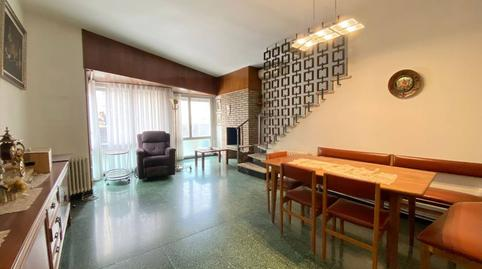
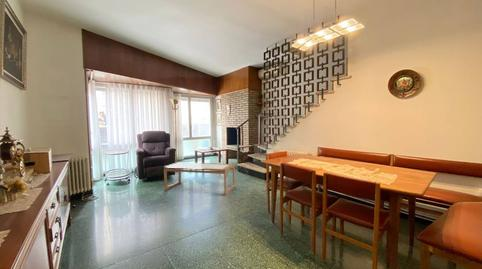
+ coffee table [163,161,236,196]
